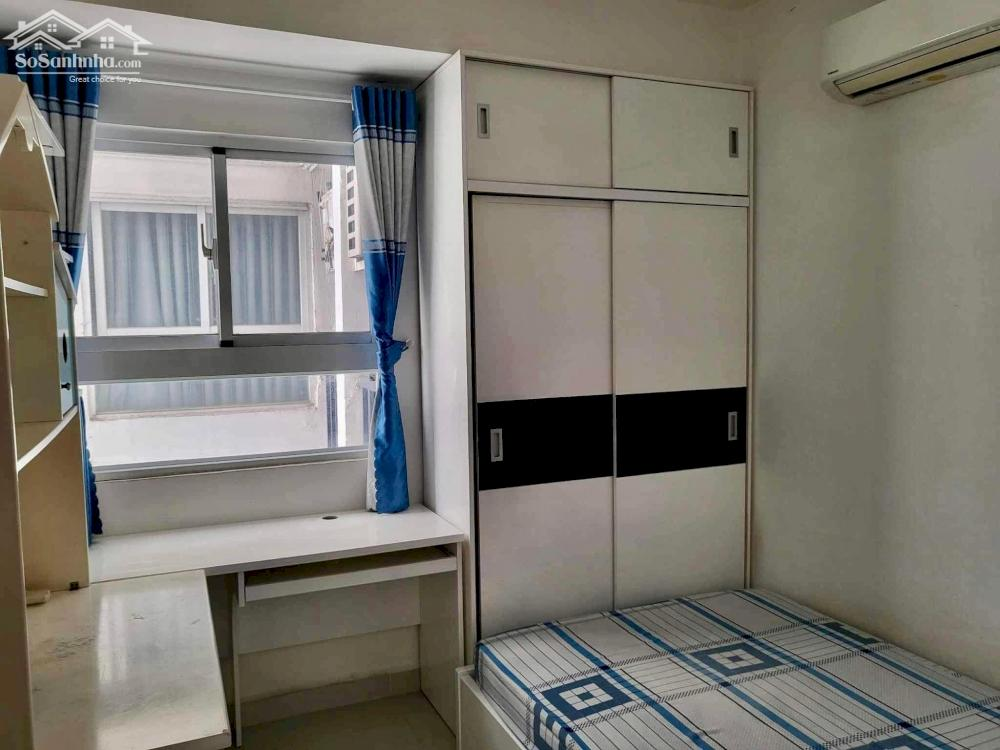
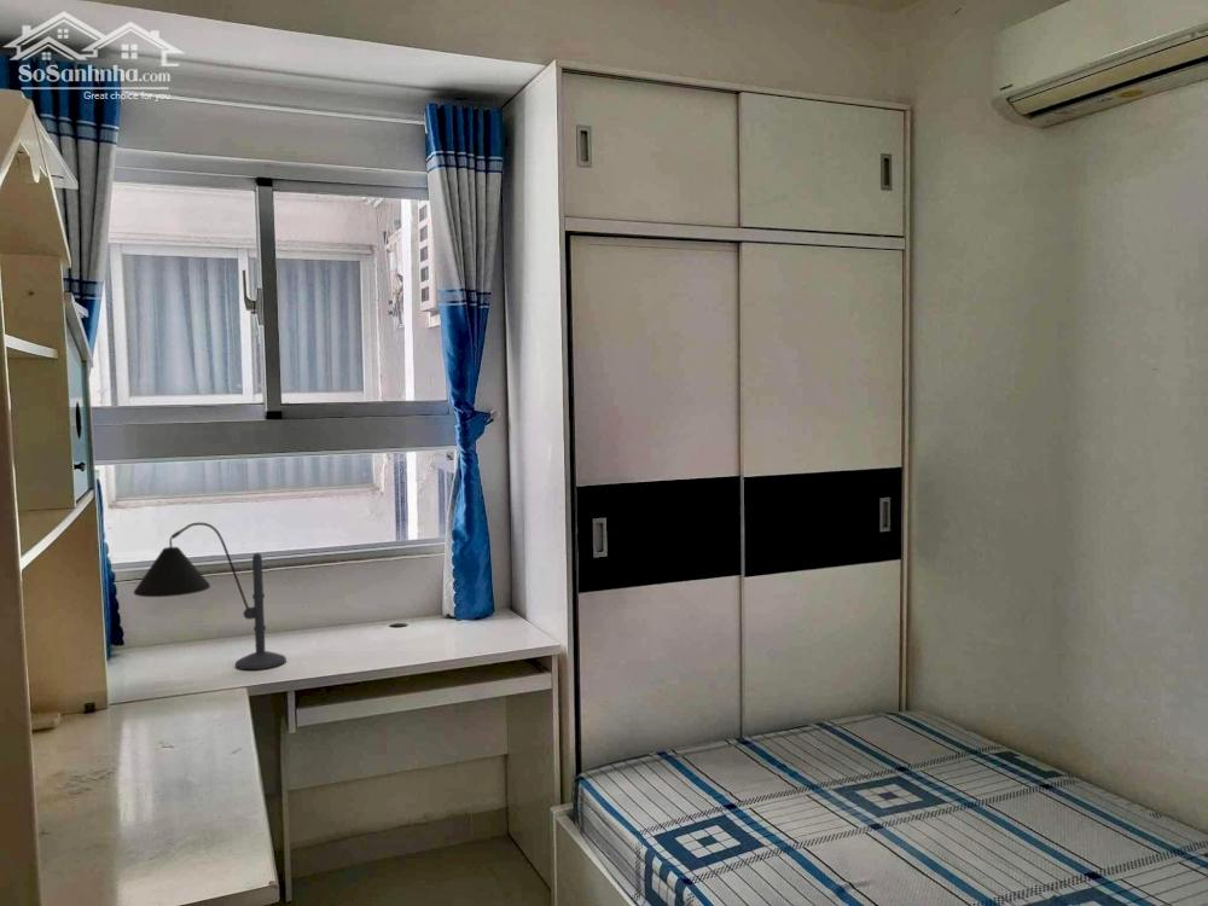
+ desk lamp [133,522,288,670]
